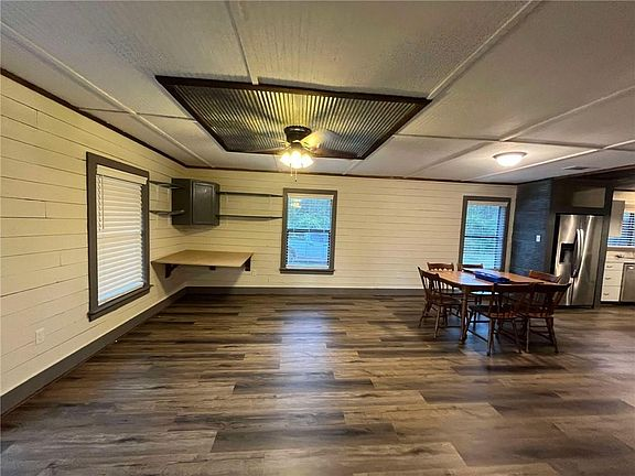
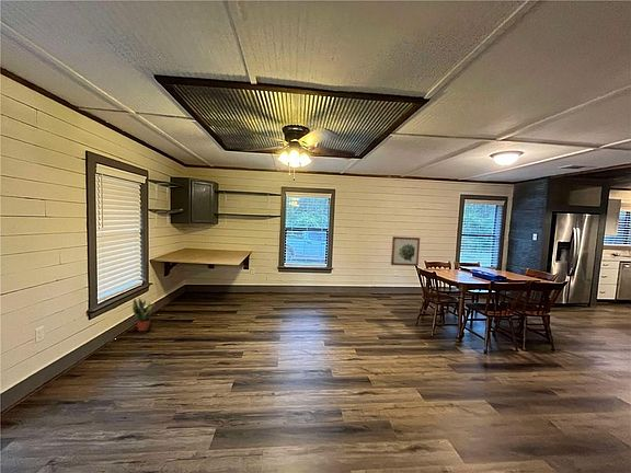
+ potted plant [131,297,157,332]
+ wall art [390,235,421,267]
